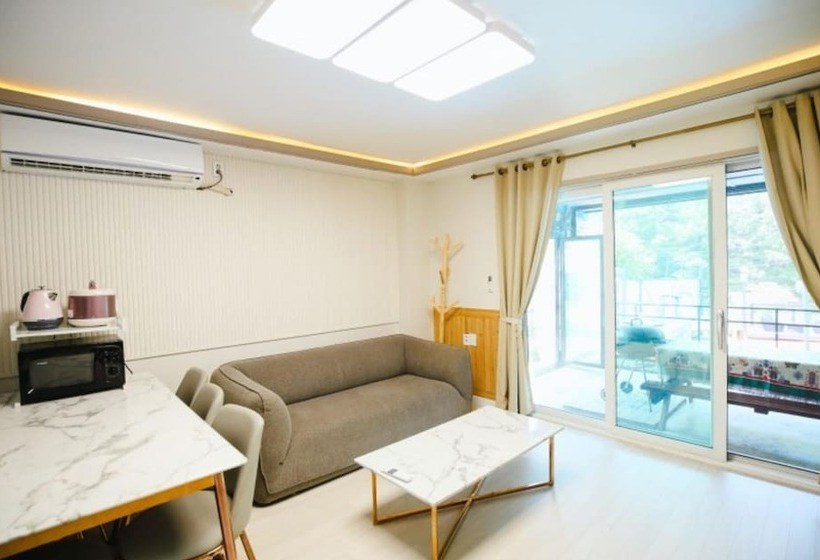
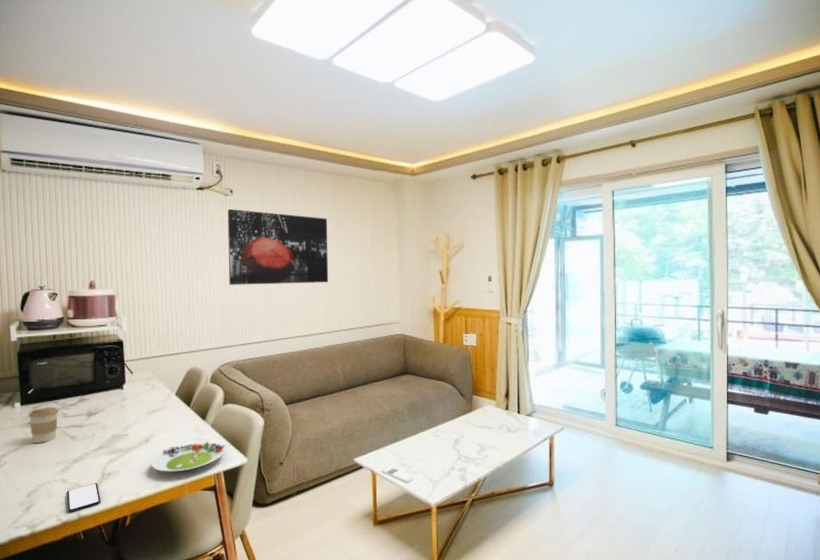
+ smartphone [66,482,101,513]
+ wall art [227,208,329,286]
+ coffee cup [28,406,60,444]
+ salad plate [151,441,226,472]
